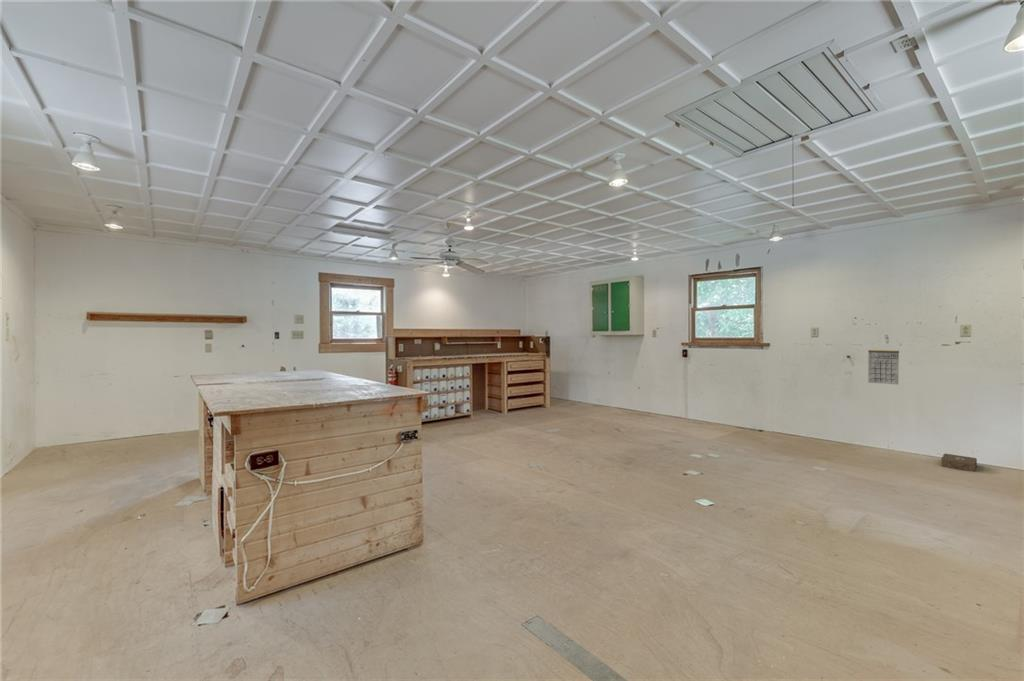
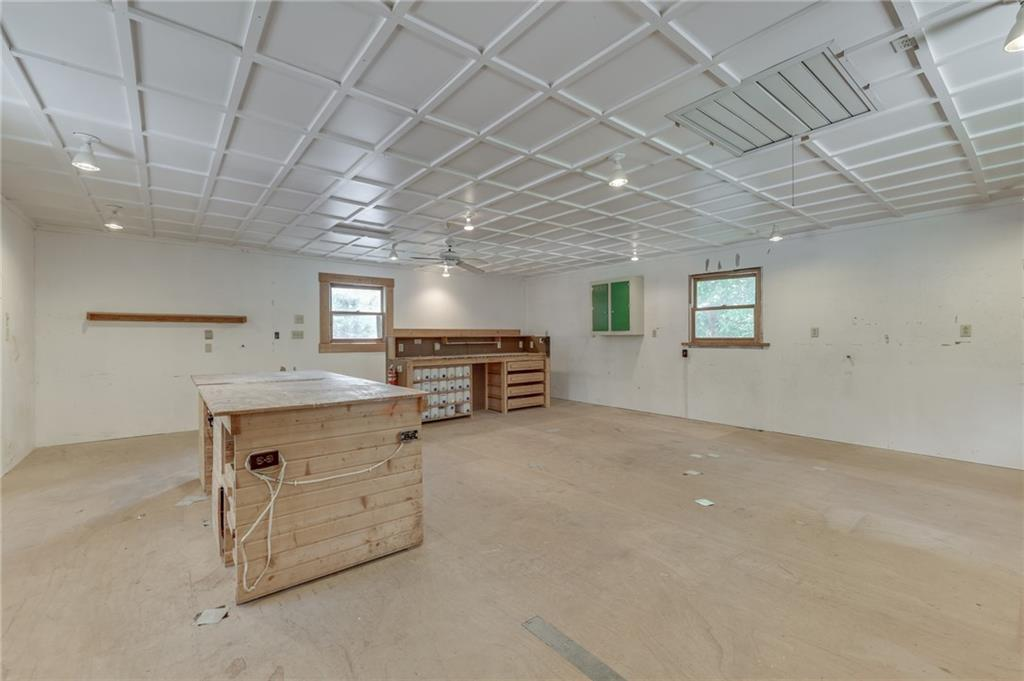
- calendar [867,345,900,386]
- ammunition box [940,453,978,473]
